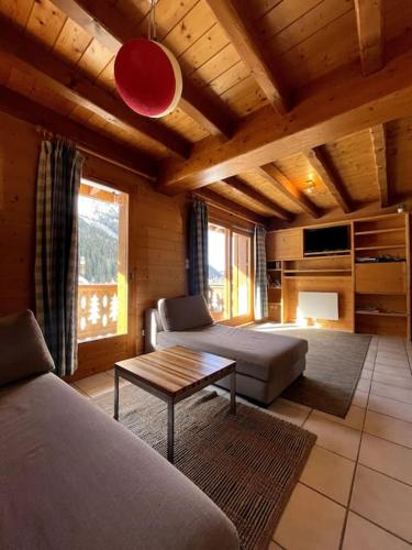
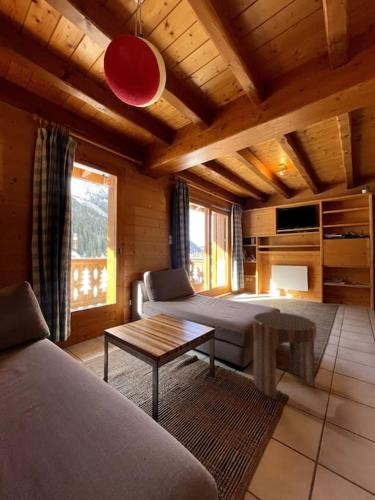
+ side table [252,311,318,401]
